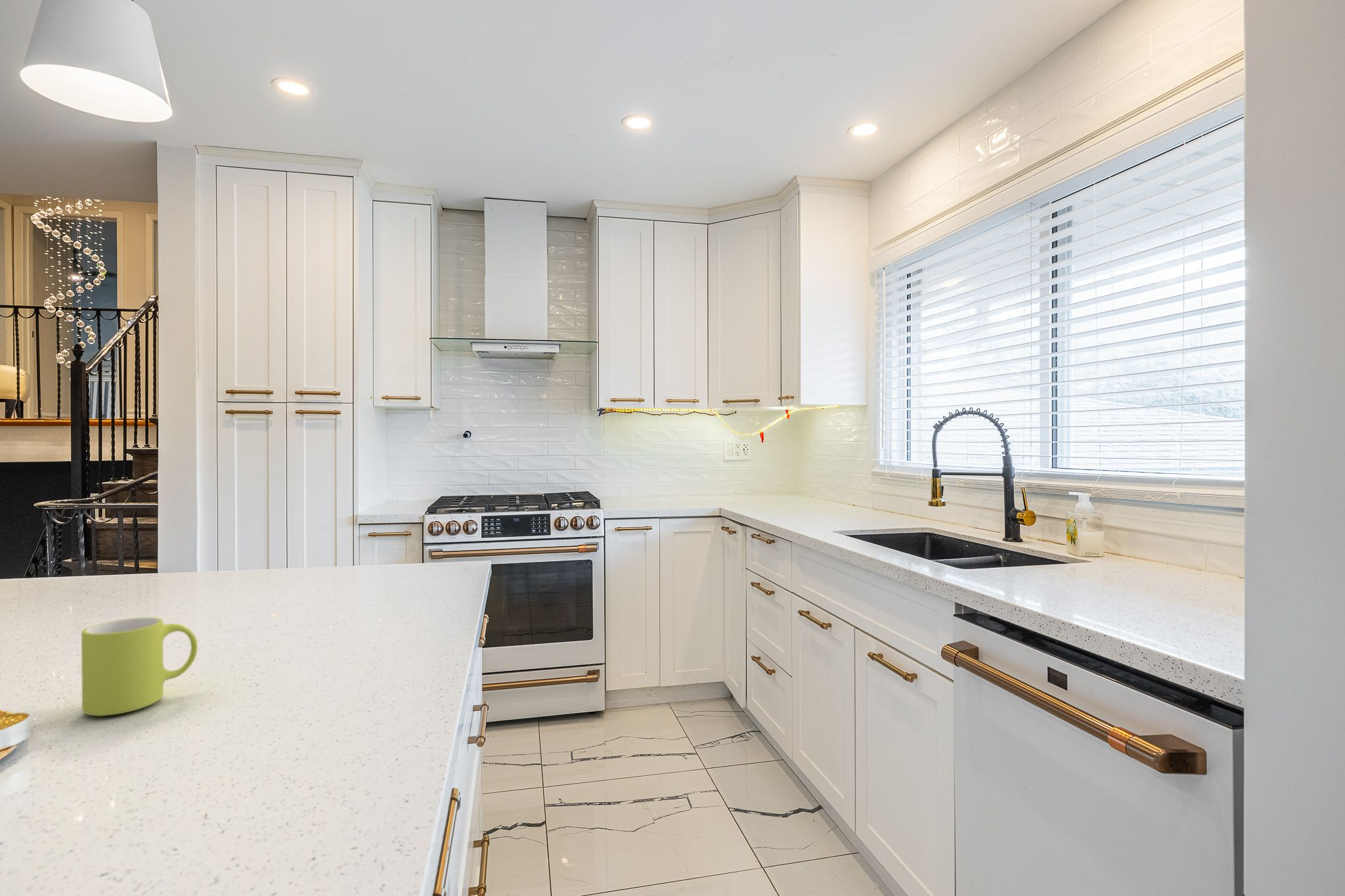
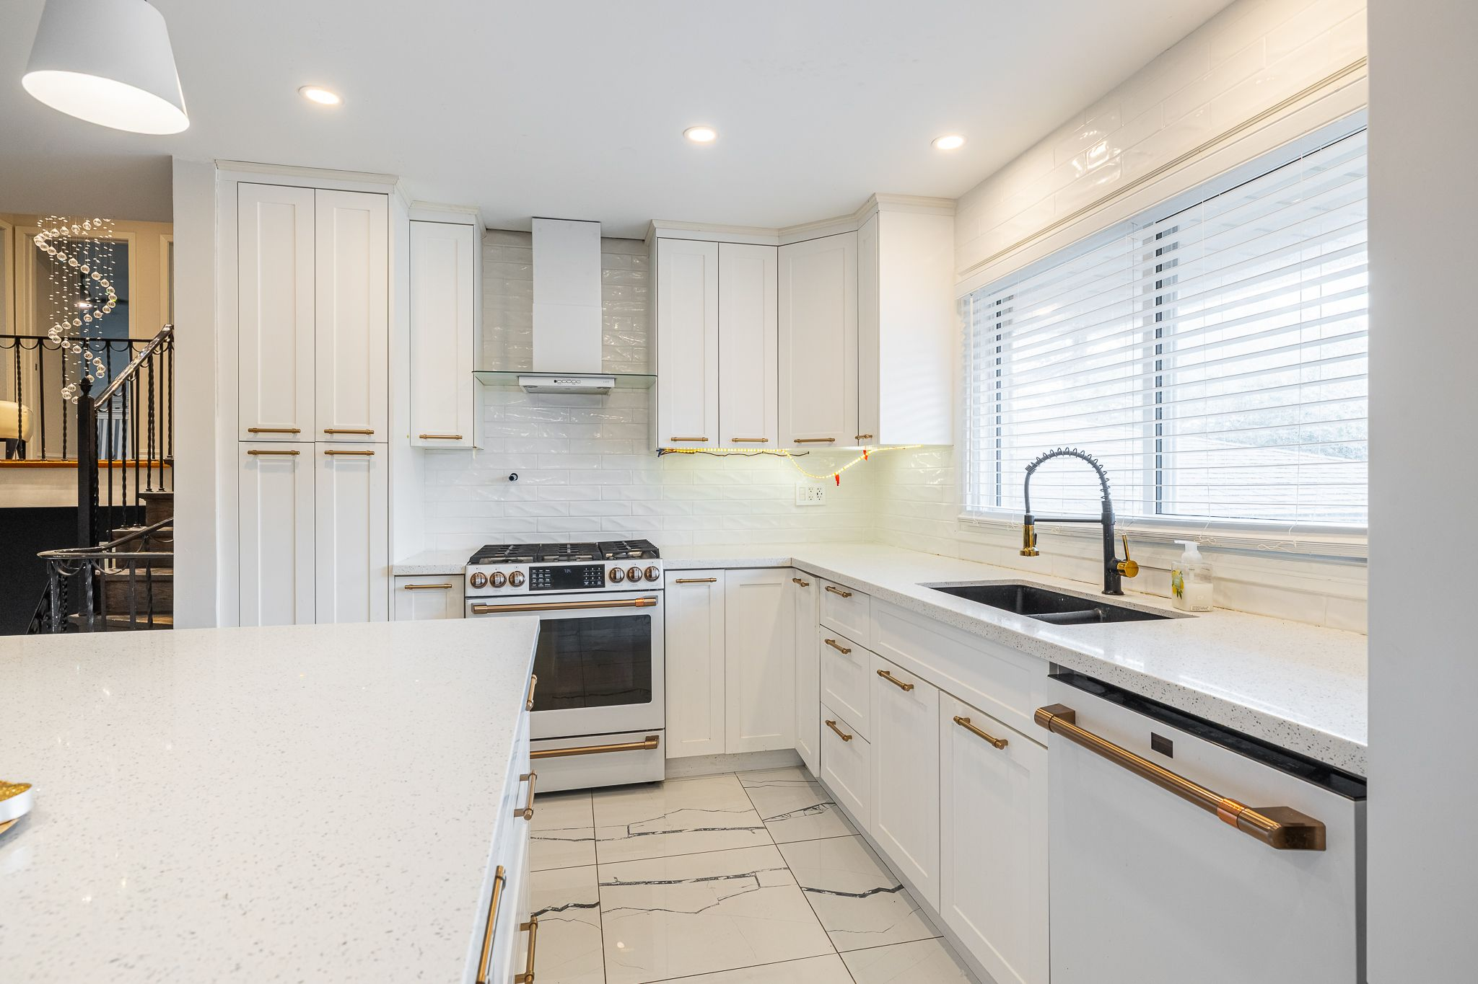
- mug [81,617,198,717]
